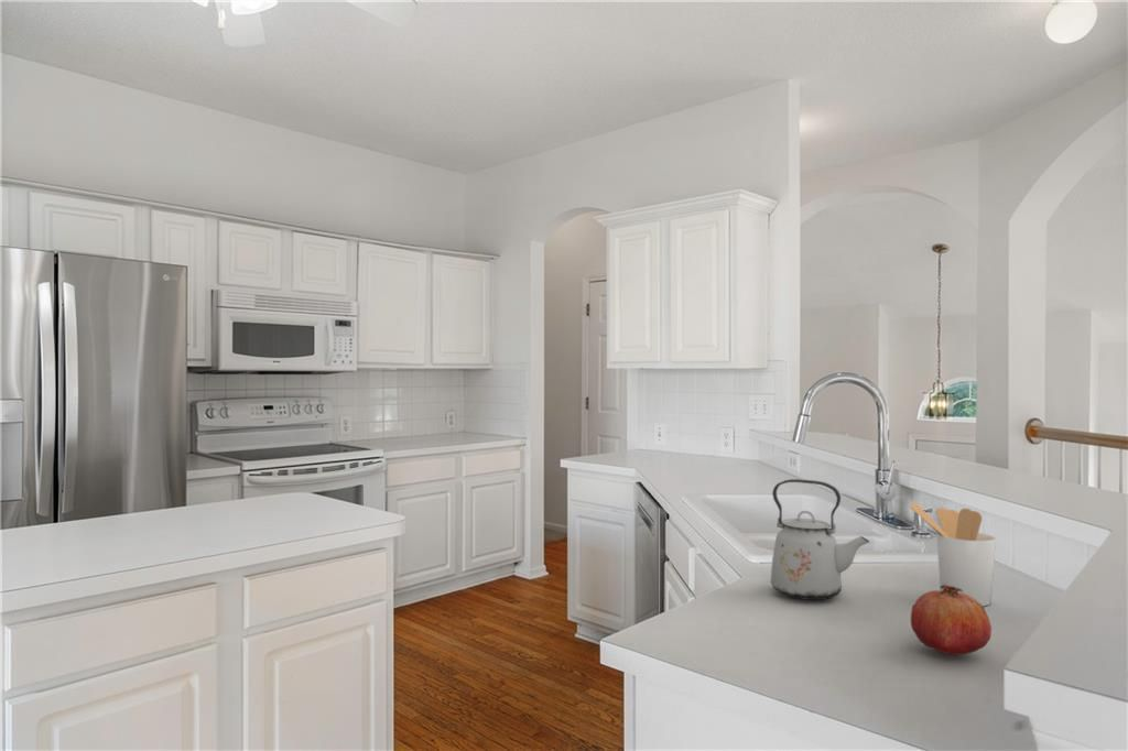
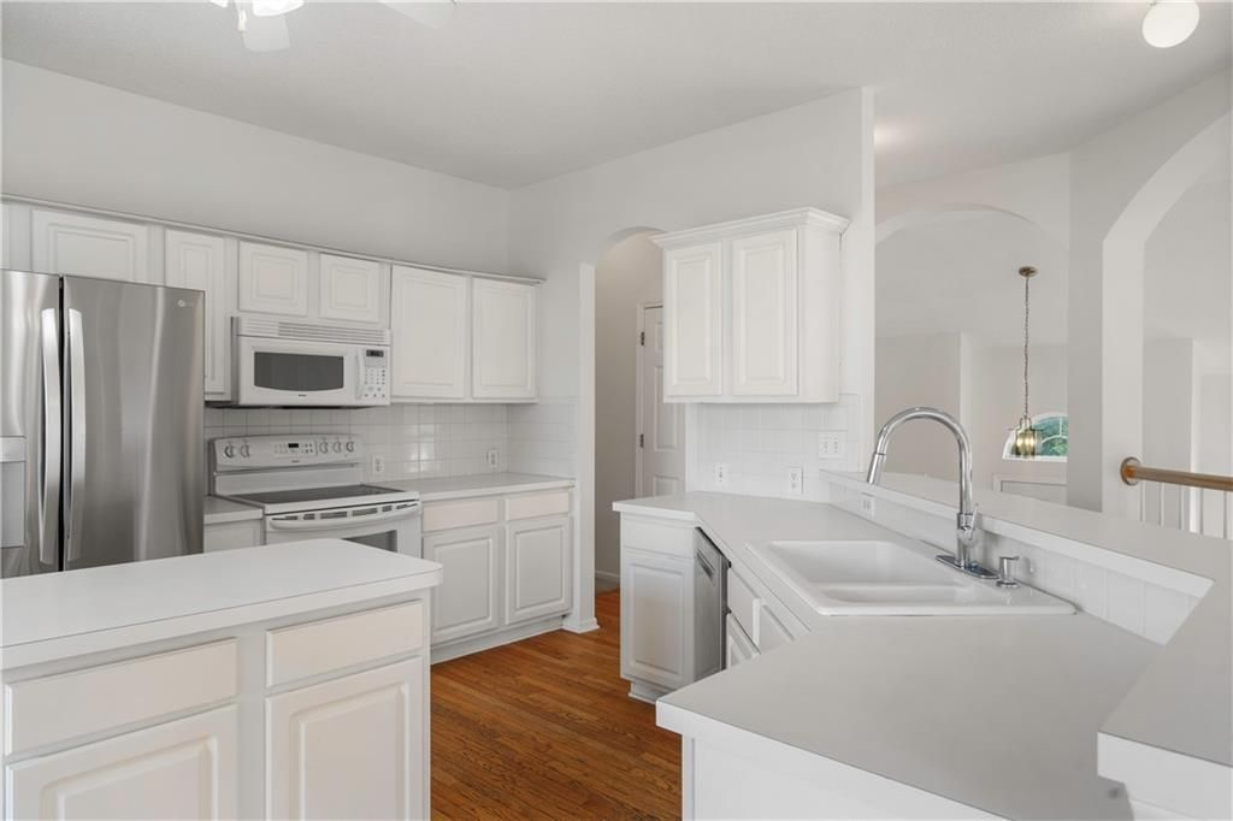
- utensil holder [910,502,997,607]
- kettle [770,478,870,601]
- fruit [910,585,993,656]
